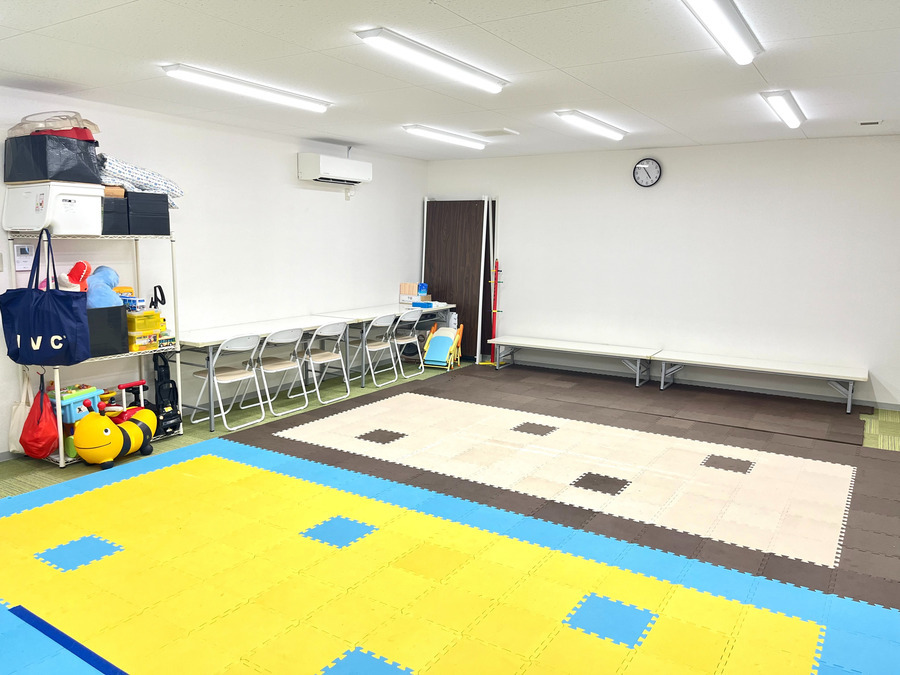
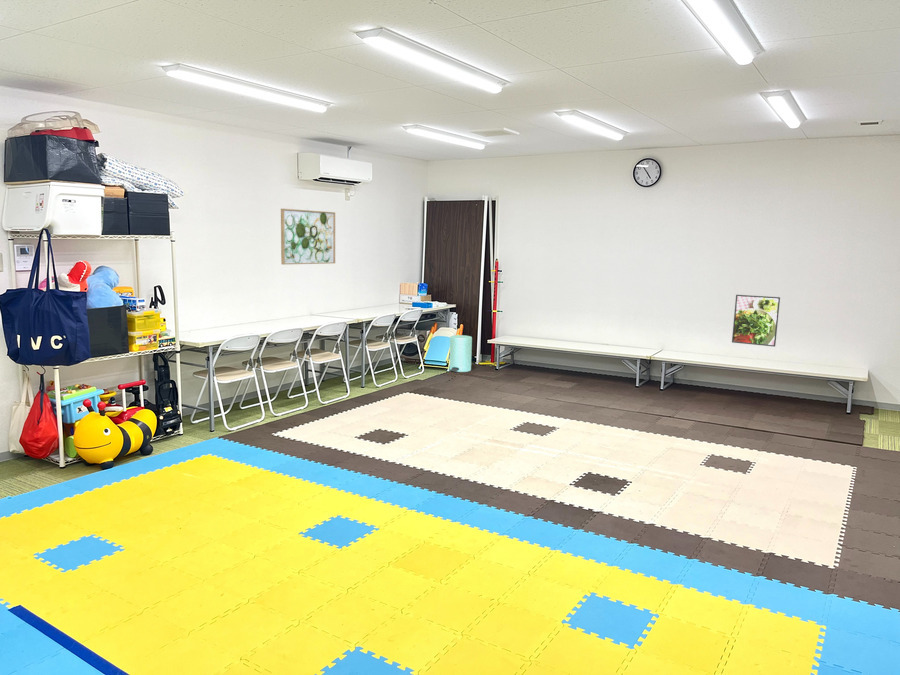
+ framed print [731,294,781,348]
+ trash can [448,334,473,373]
+ wall art [280,208,336,266]
